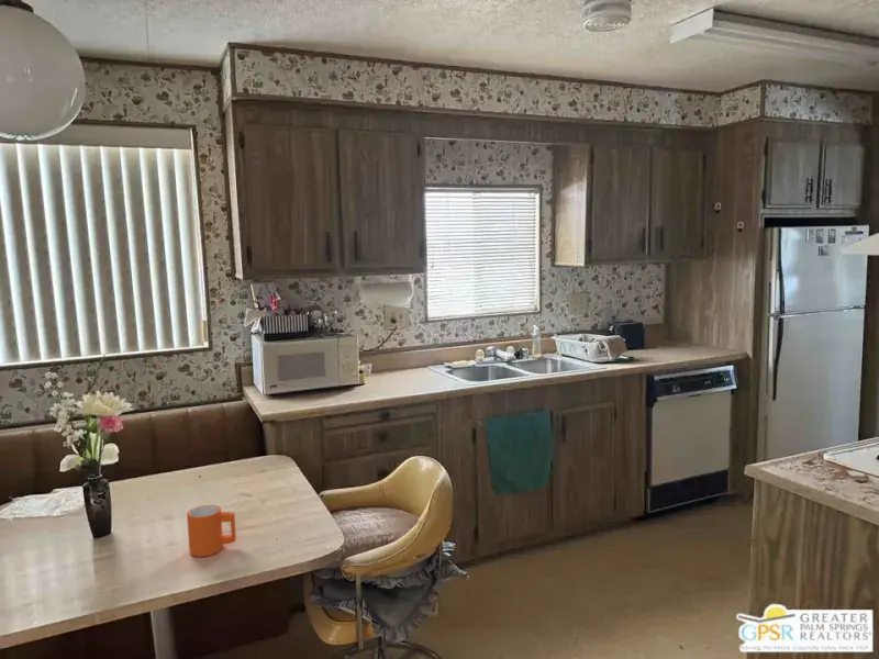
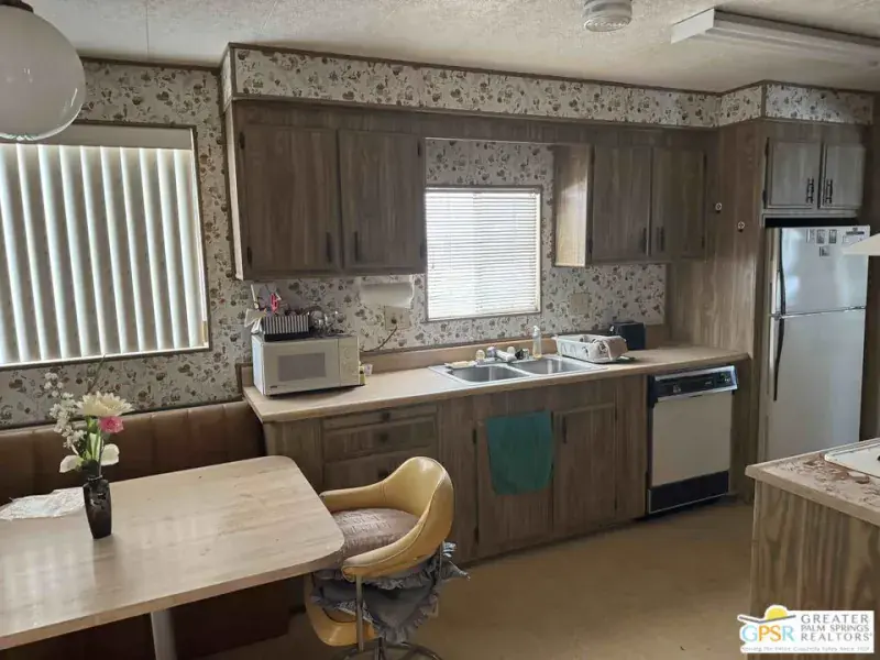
- mug [186,504,237,558]
